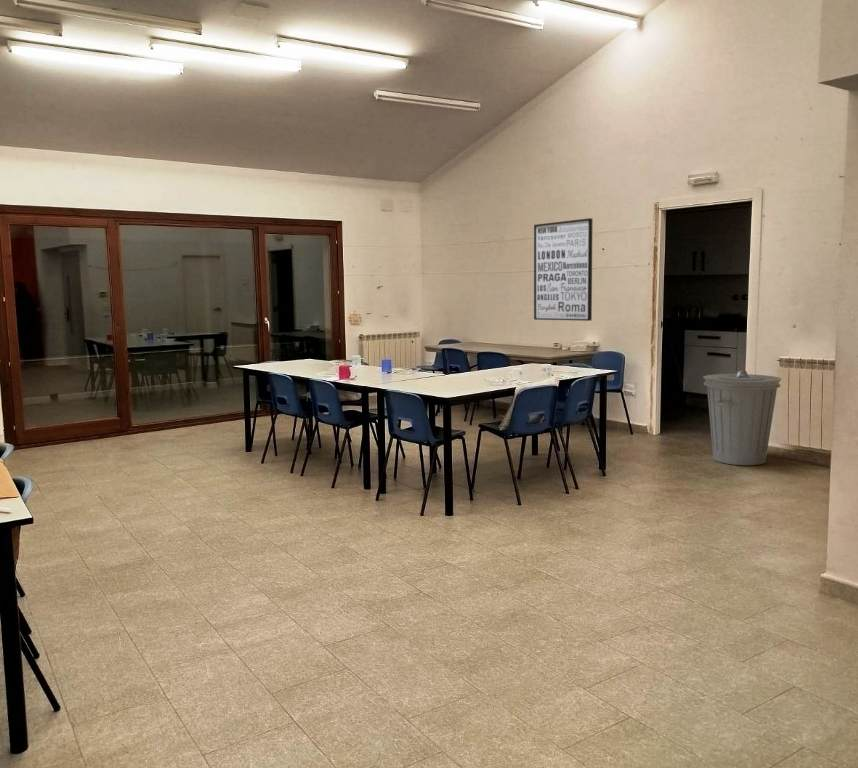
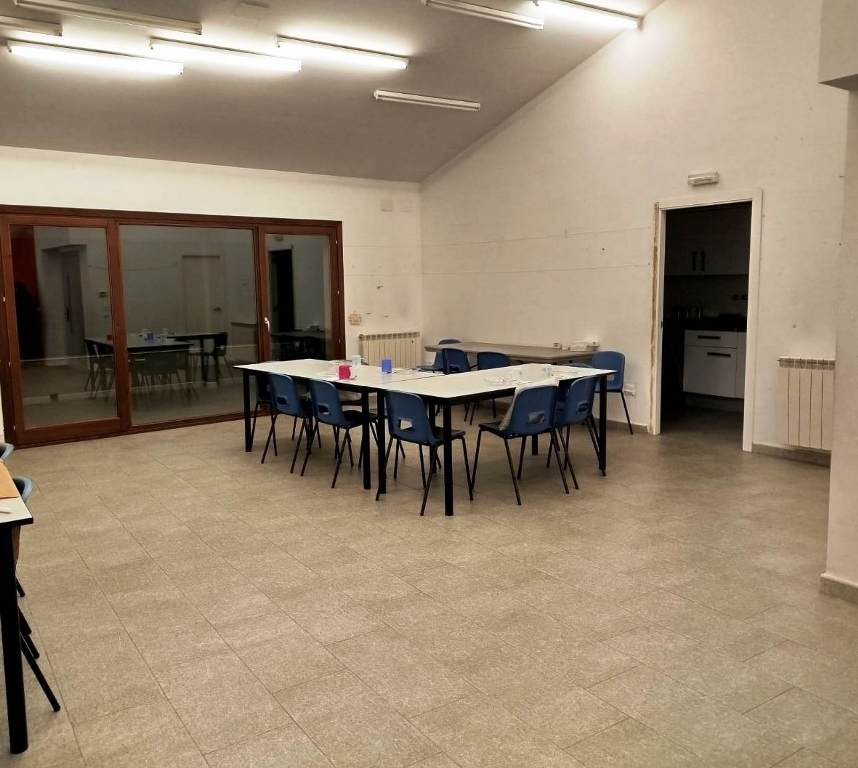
- trash can [702,370,783,466]
- wall art [533,217,594,322]
